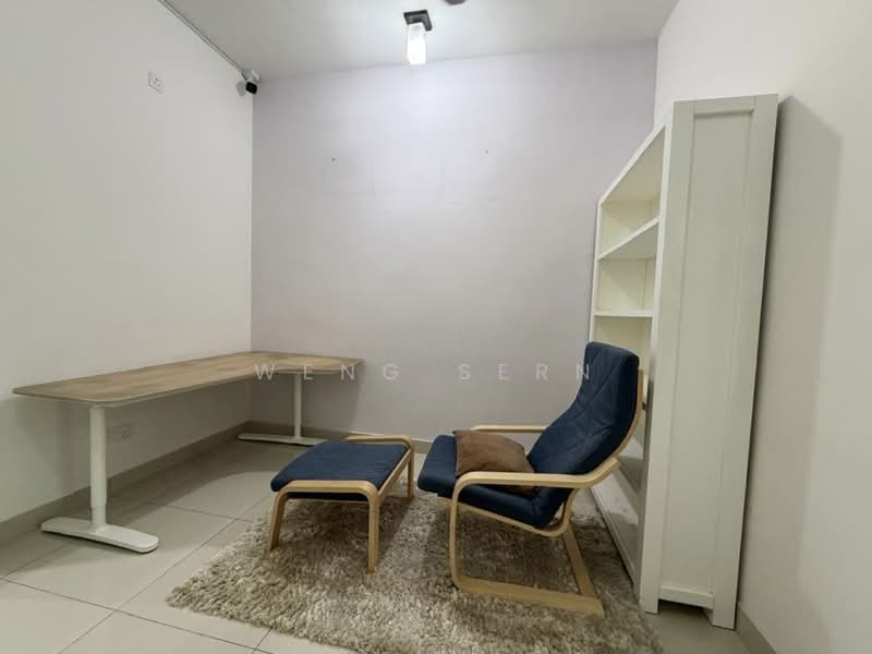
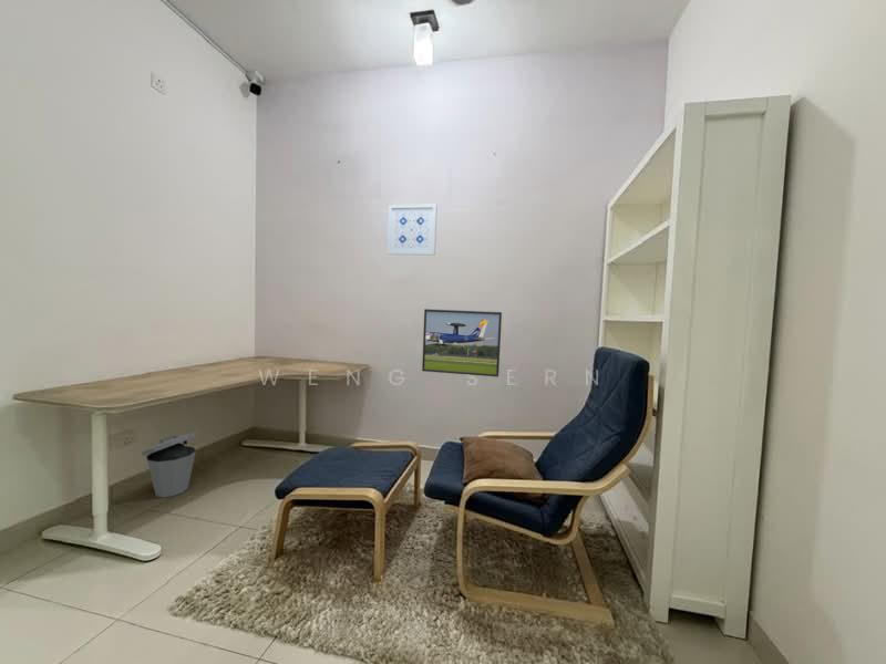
+ trash can [141,432,197,498]
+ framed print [421,308,503,377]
+ wall art [387,204,439,256]
